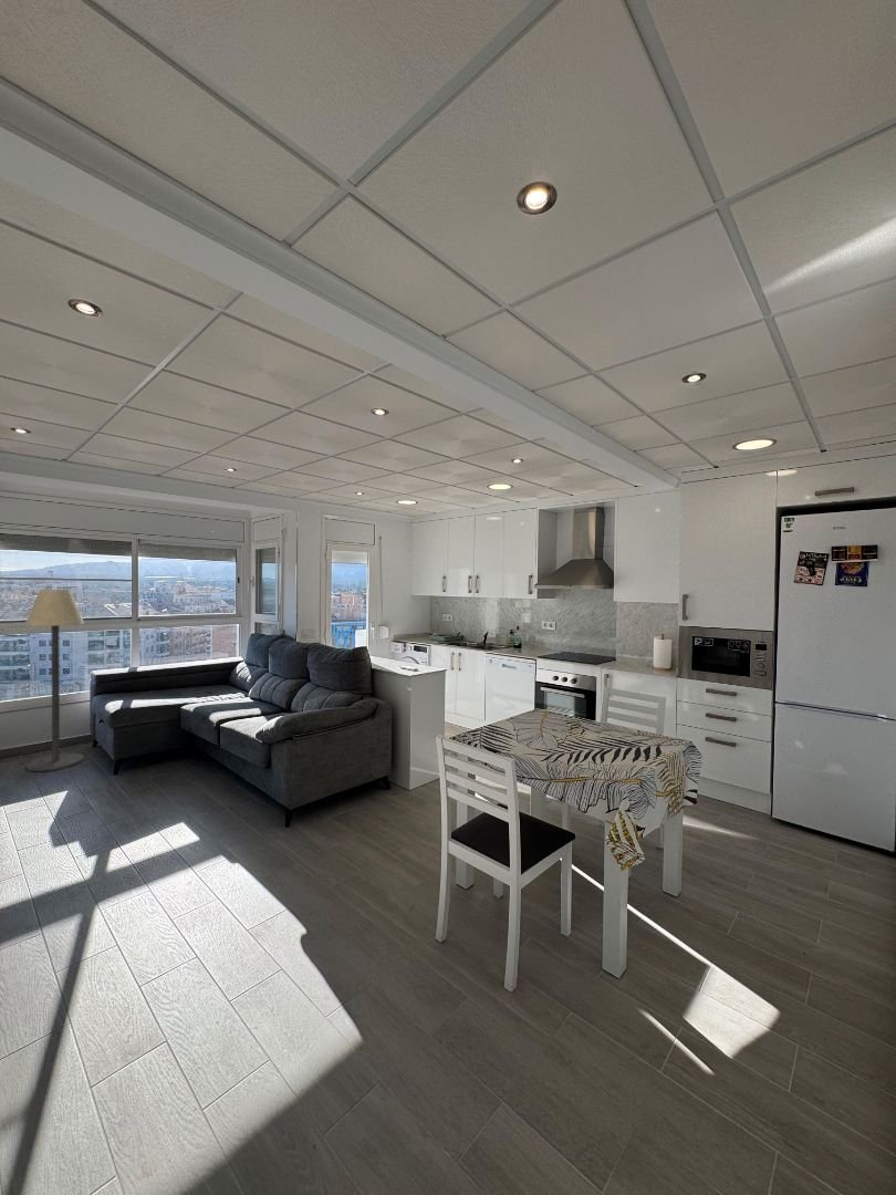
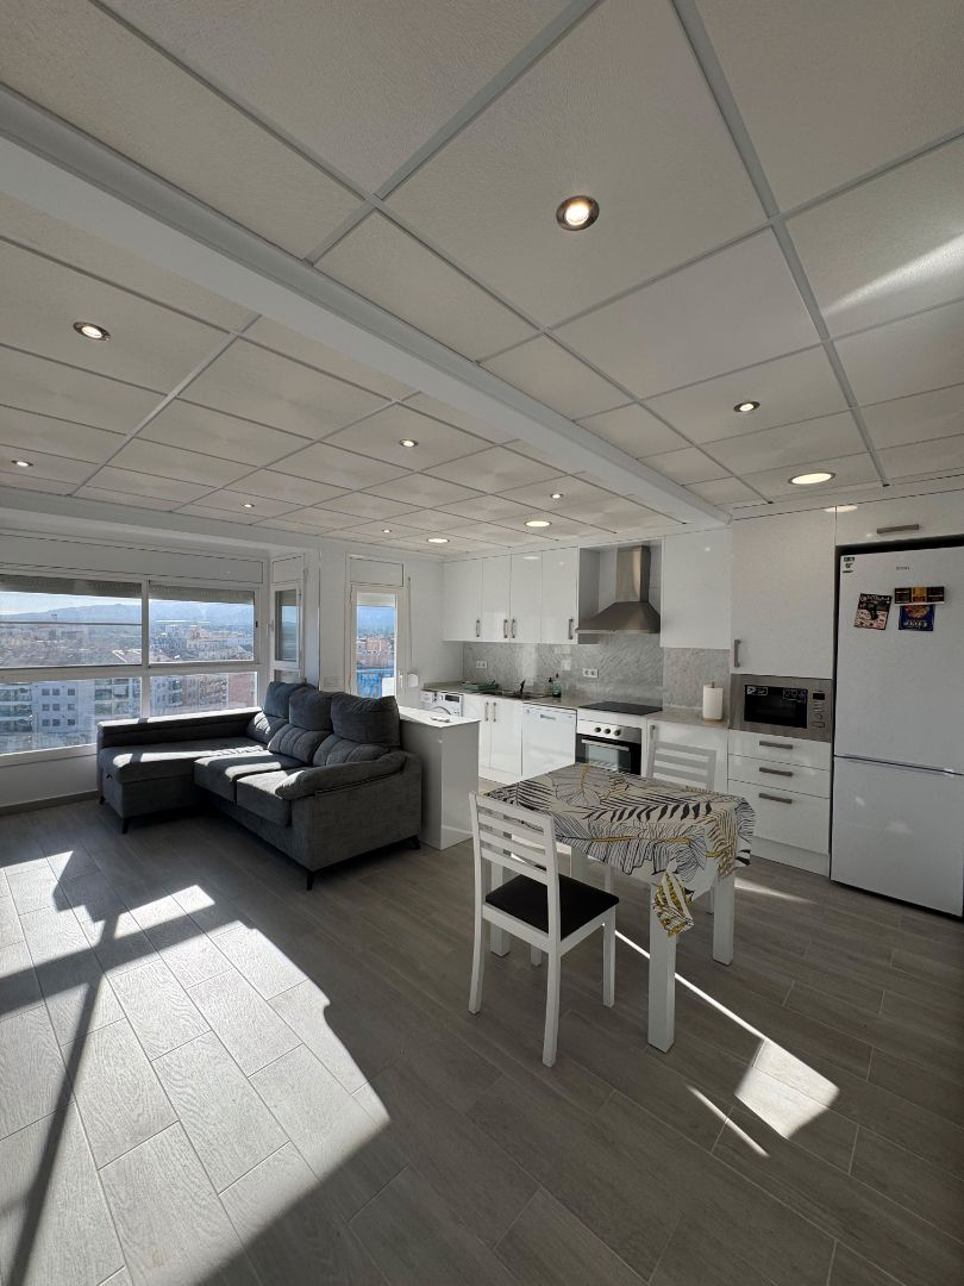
- floor lamp [23,589,85,772]
